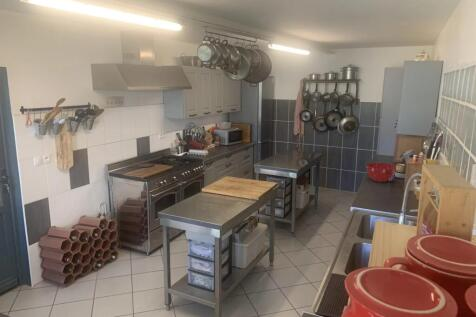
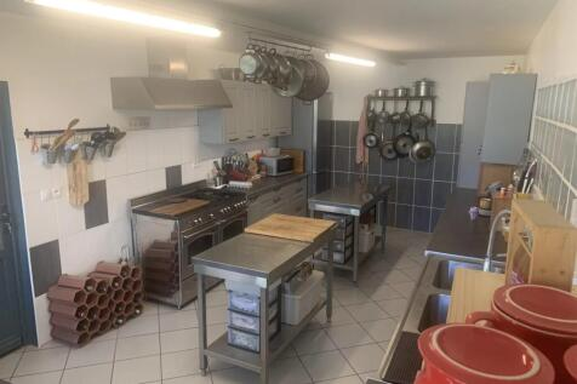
- mixing bowl [365,162,397,183]
